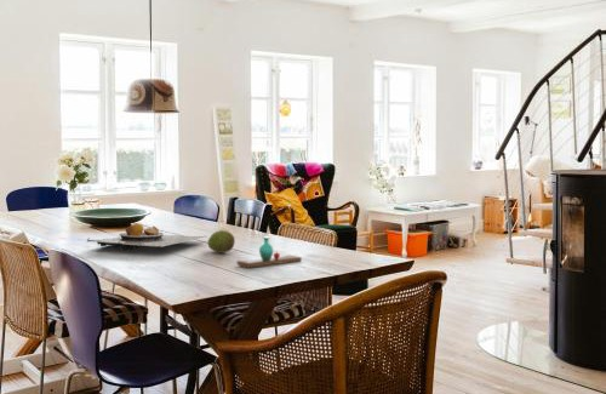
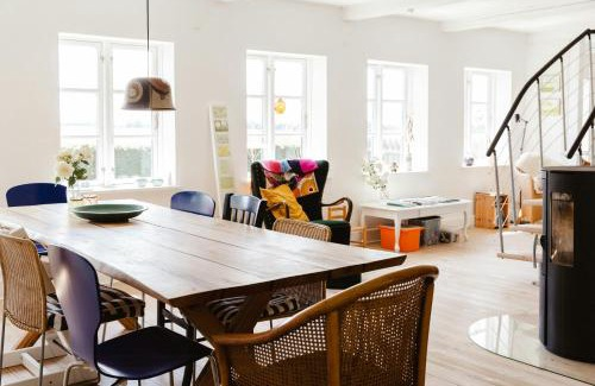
- vase [235,235,303,268]
- fruit [206,229,236,253]
- plate [86,223,207,251]
